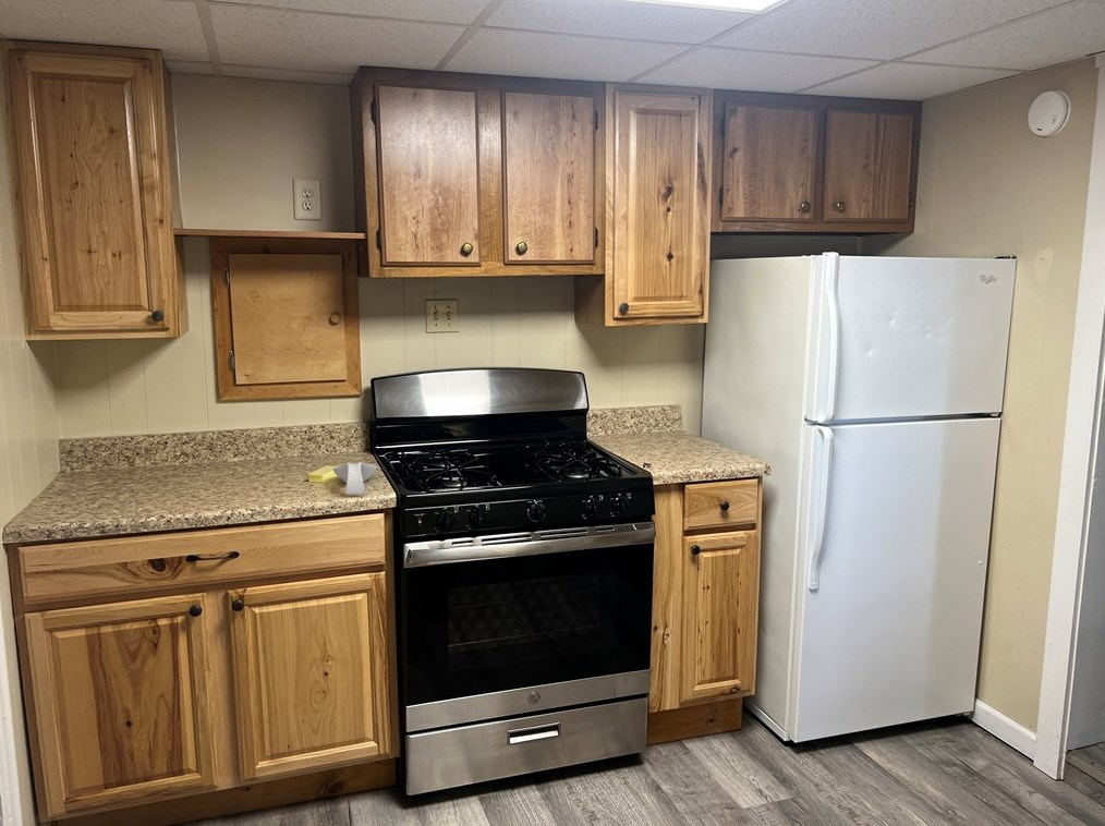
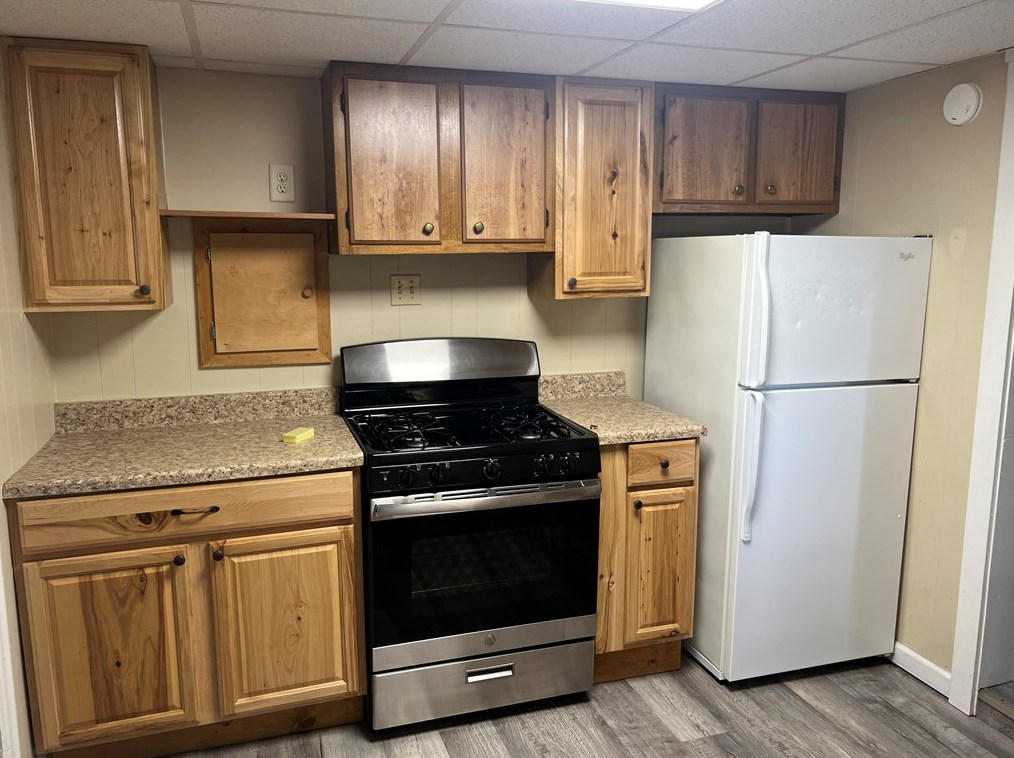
- spoon rest [331,461,378,496]
